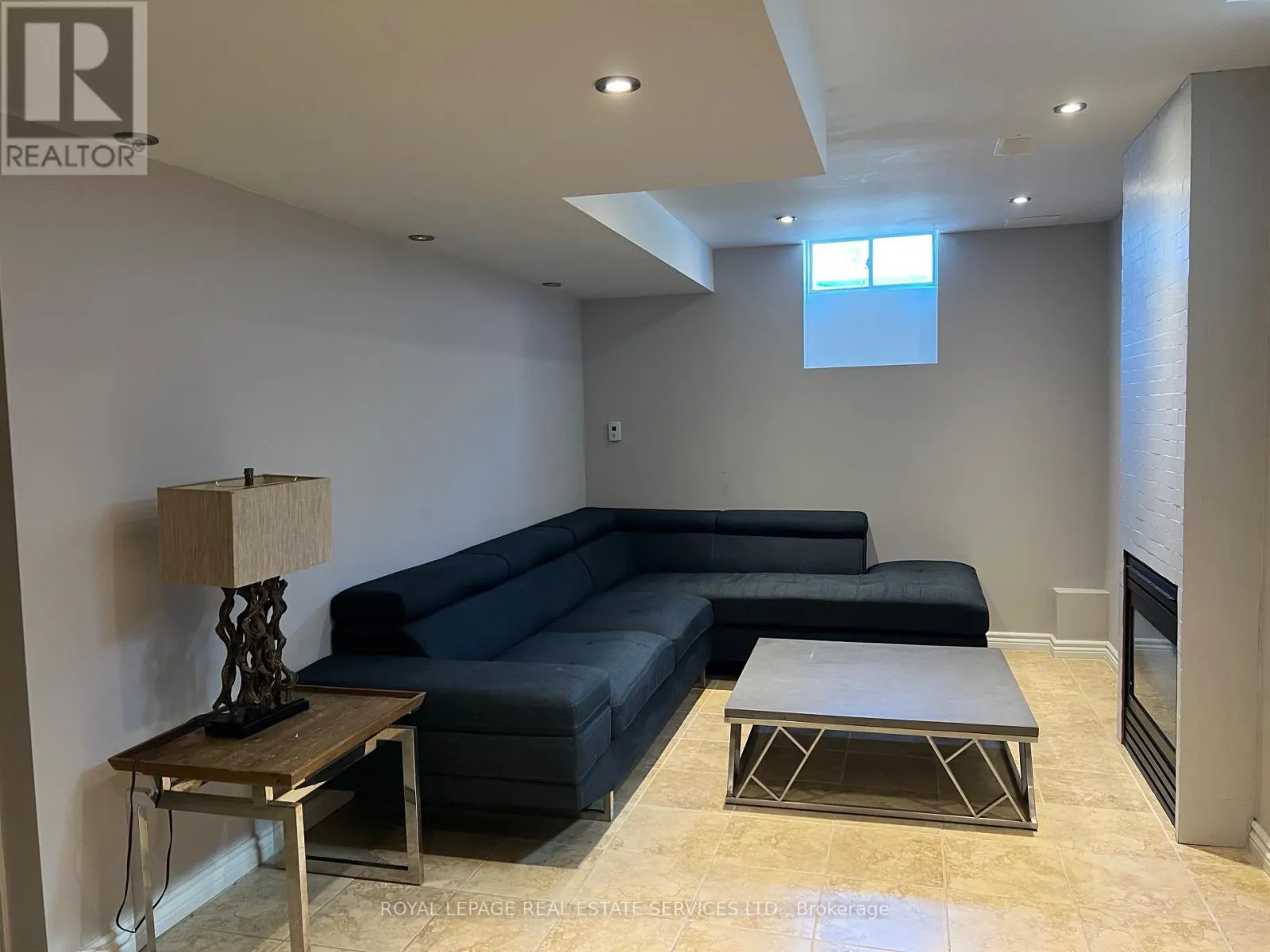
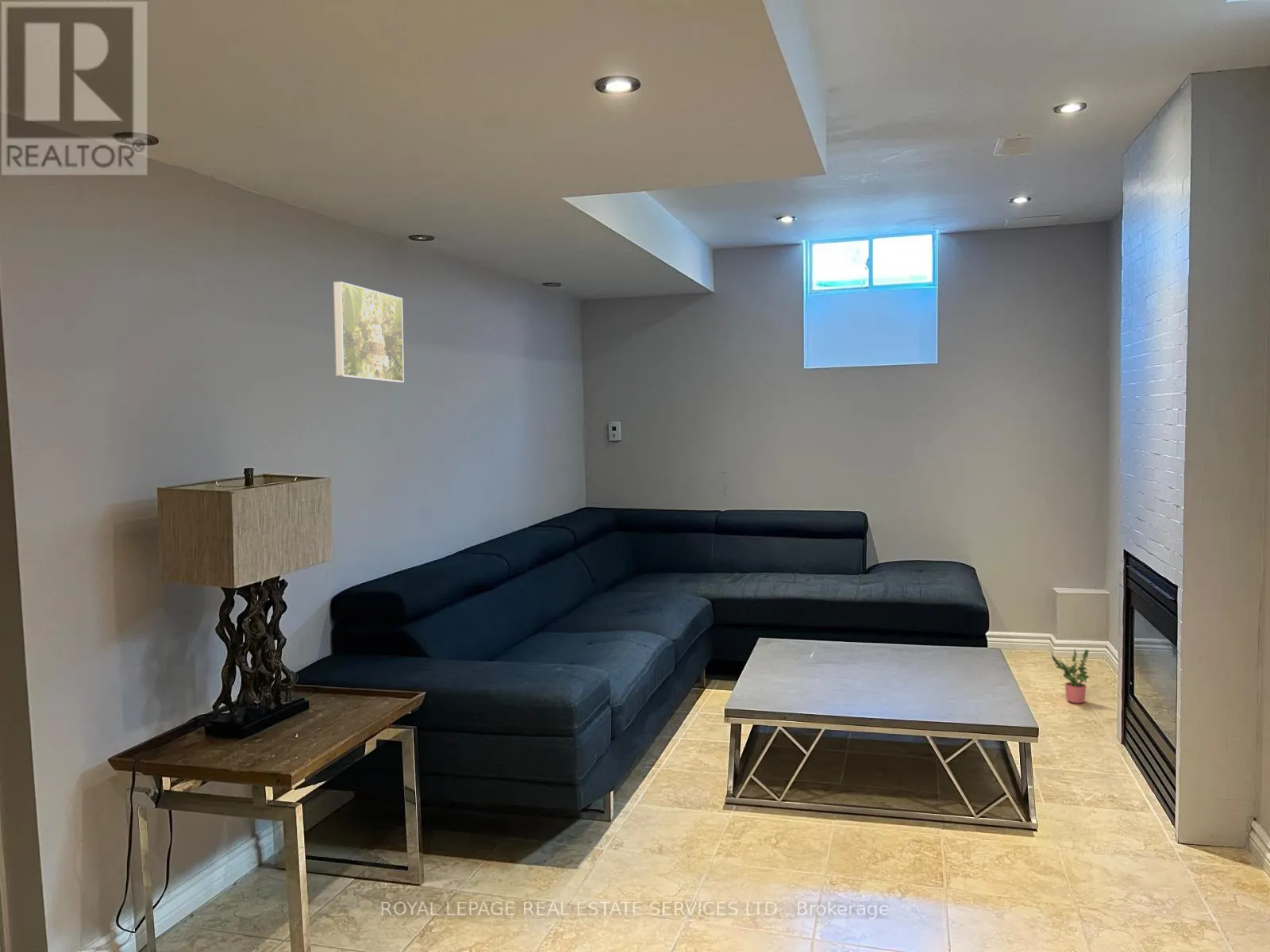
+ potted plant [1050,649,1090,704]
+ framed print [333,281,405,383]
